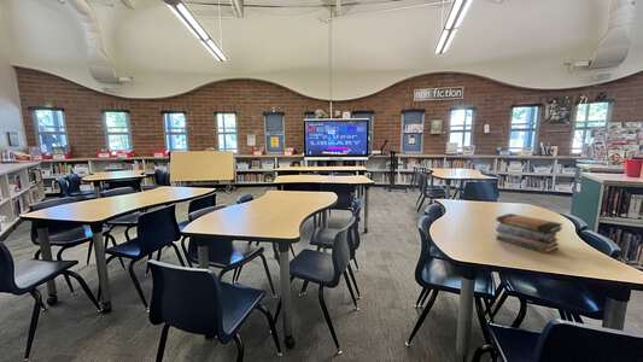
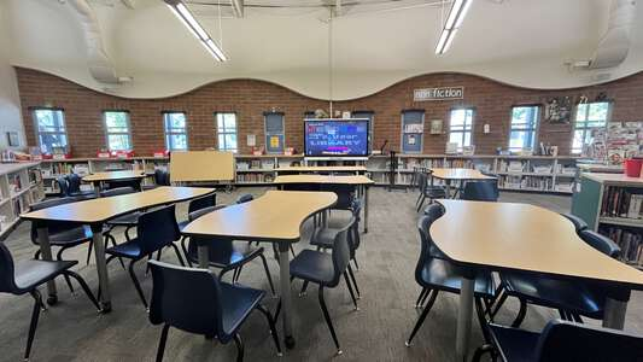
- book stack [495,212,563,255]
